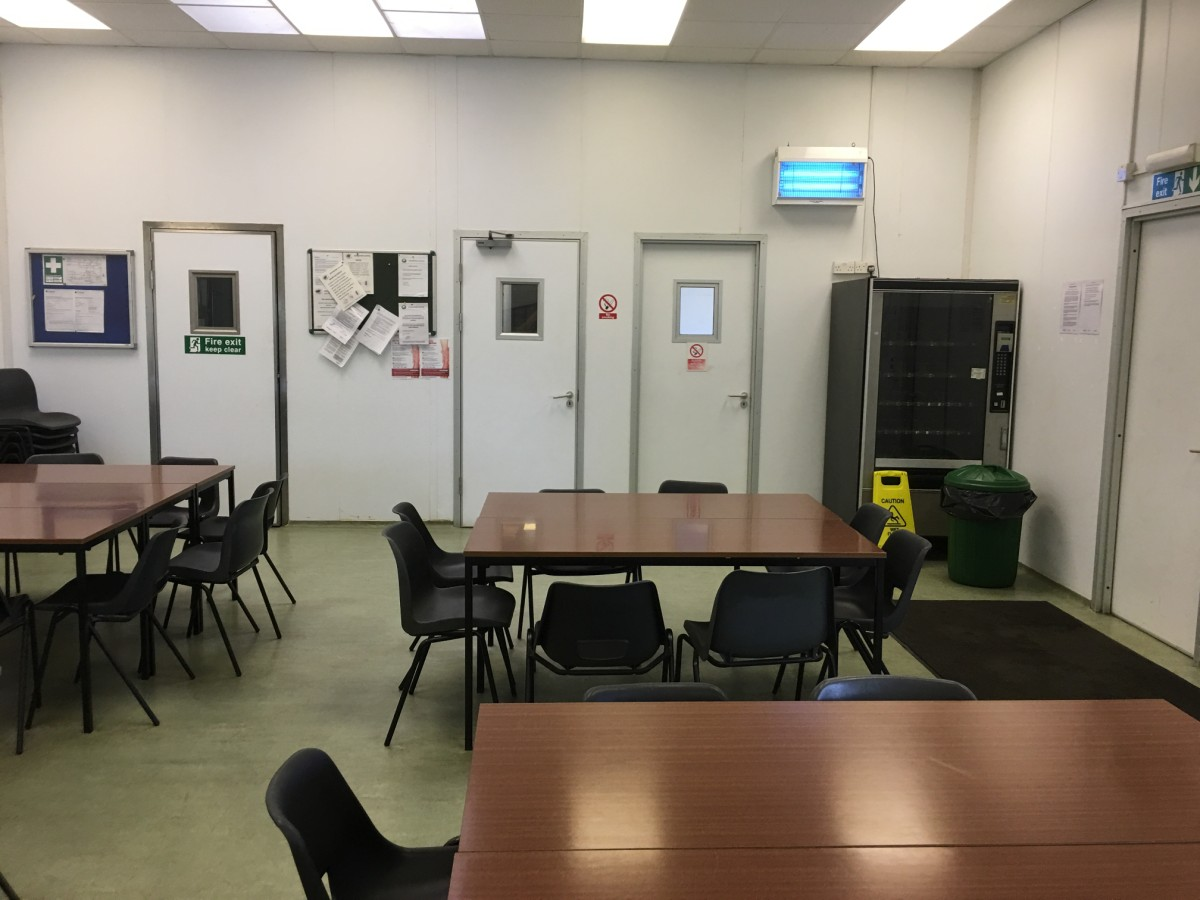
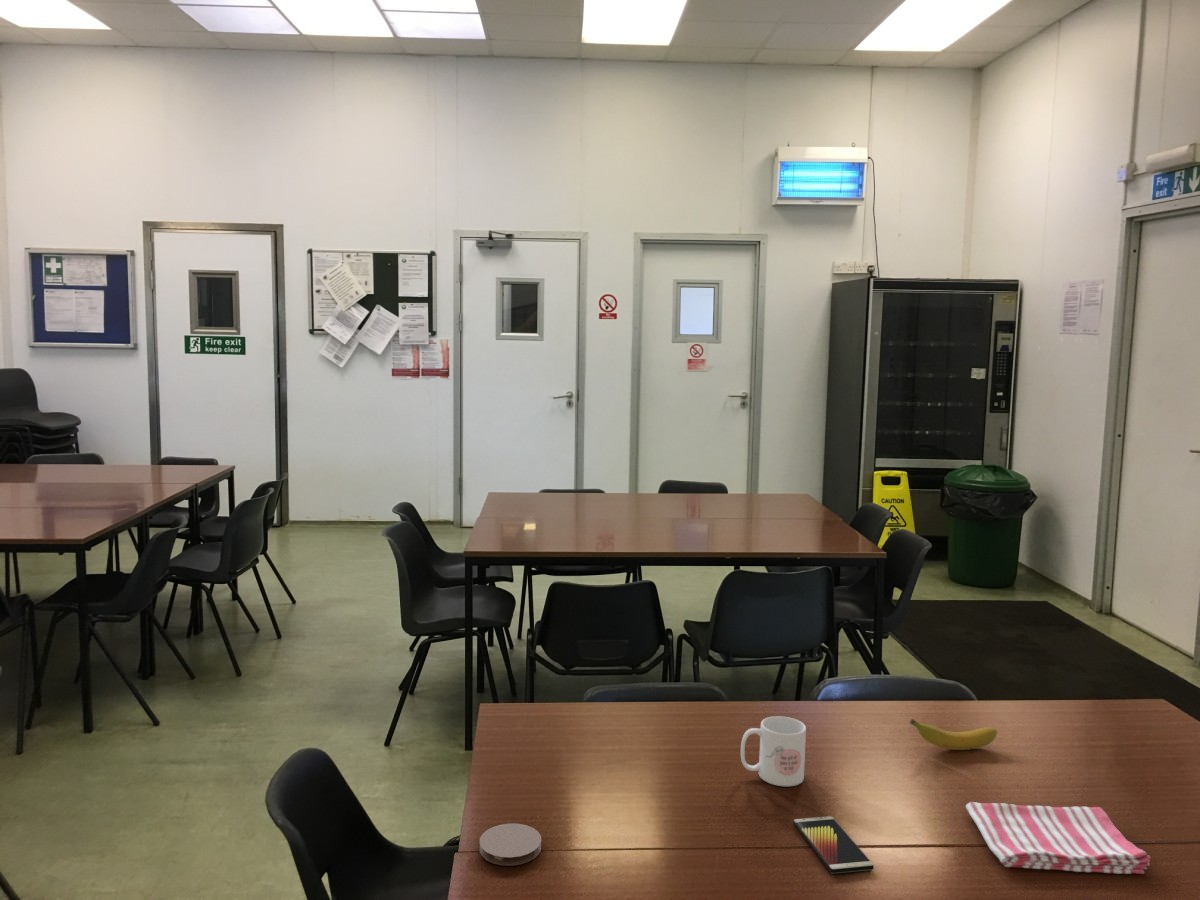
+ mug [740,715,807,787]
+ smartphone [792,815,875,874]
+ dish towel [965,801,1152,875]
+ coaster [479,822,542,867]
+ banana [909,718,998,751]
